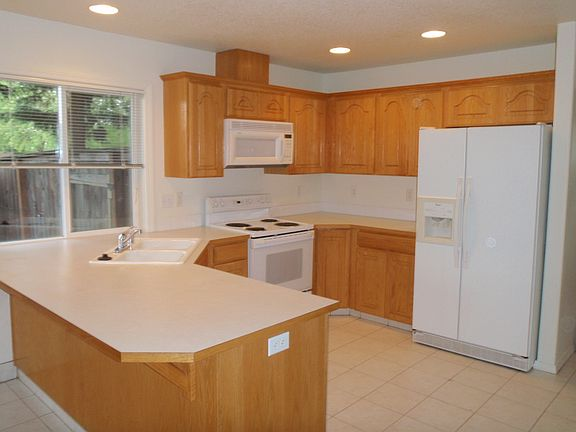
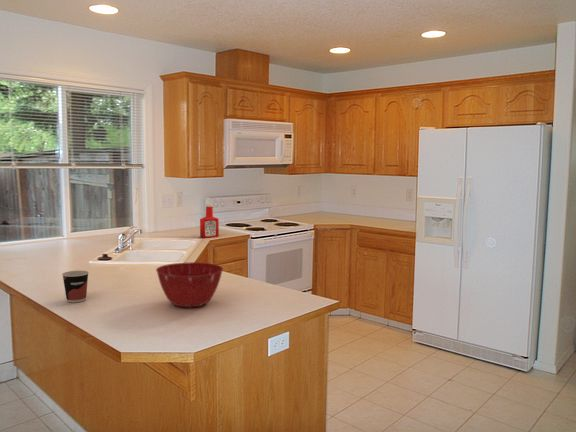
+ cup [61,270,90,303]
+ mixing bowl [155,261,224,308]
+ soap bottle [199,203,220,239]
